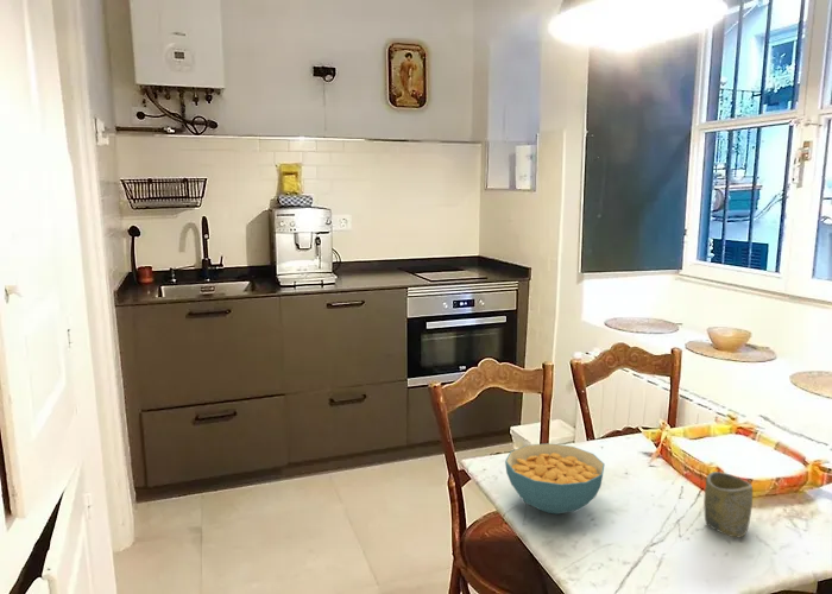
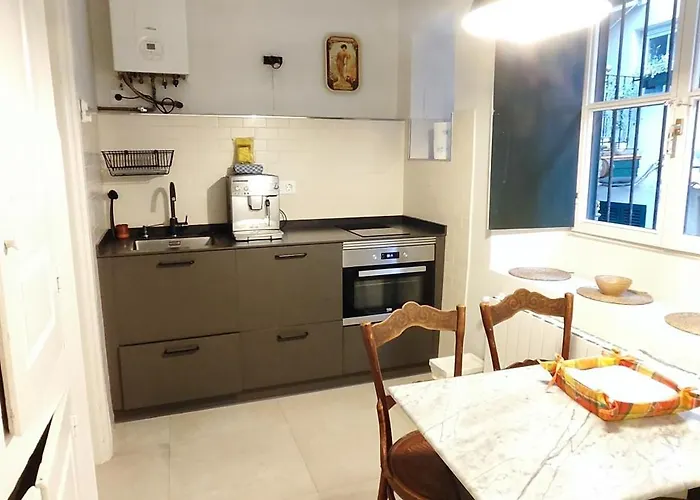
- cup [702,470,754,538]
- cereal bowl [504,442,606,516]
